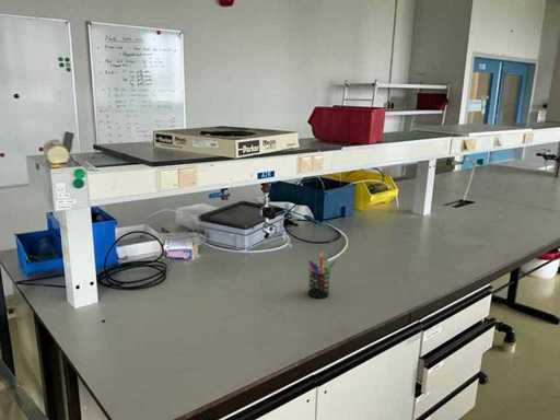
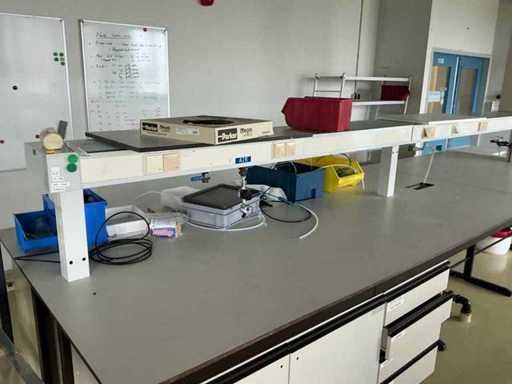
- pen holder [307,252,337,299]
